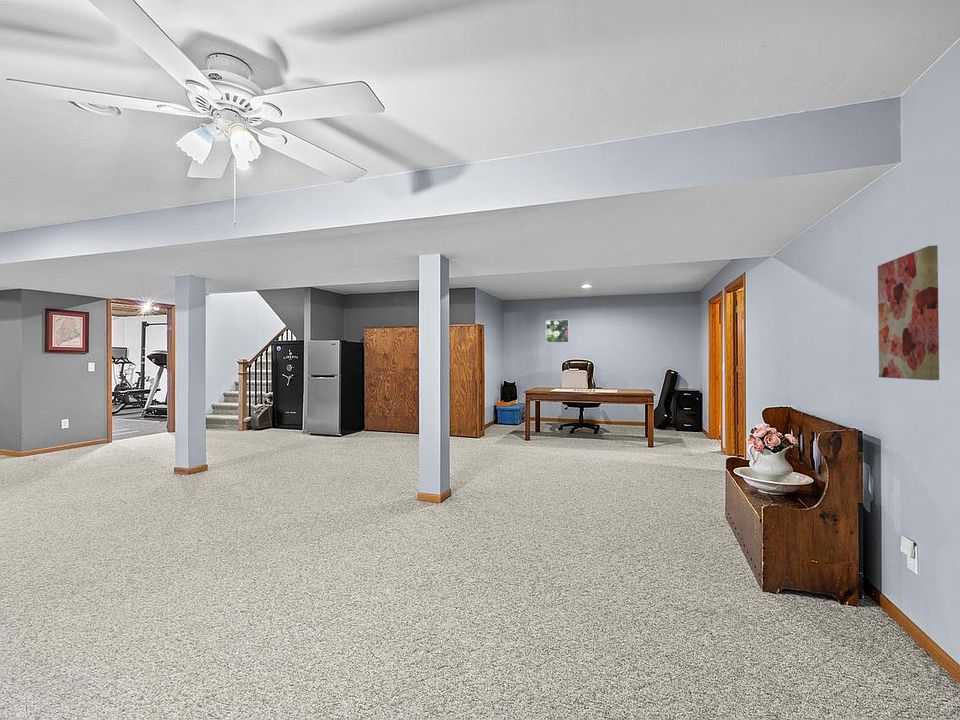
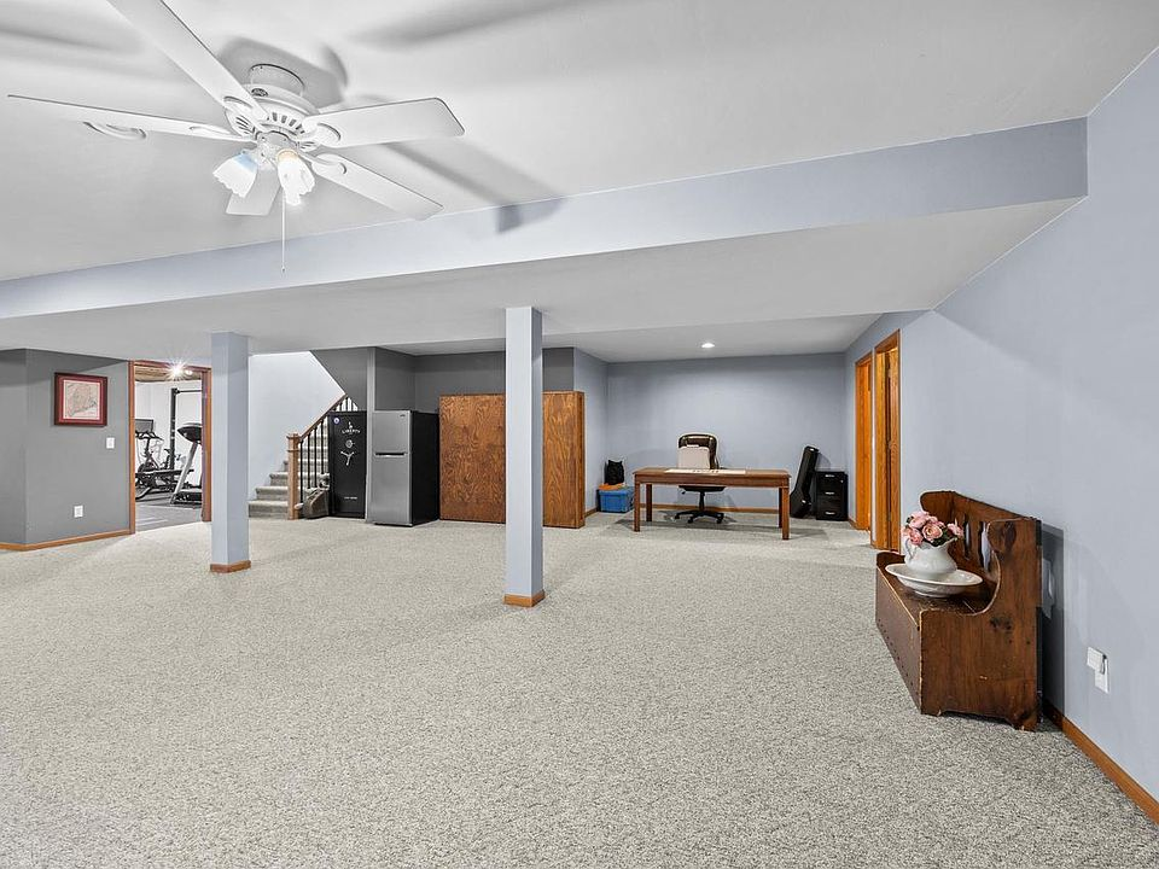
- wall art [877,244,940,381]
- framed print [545,319,570,344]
